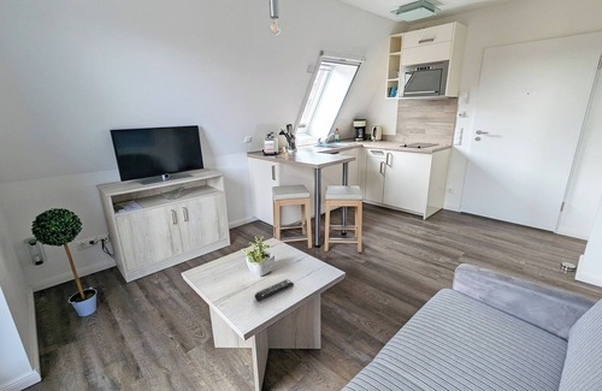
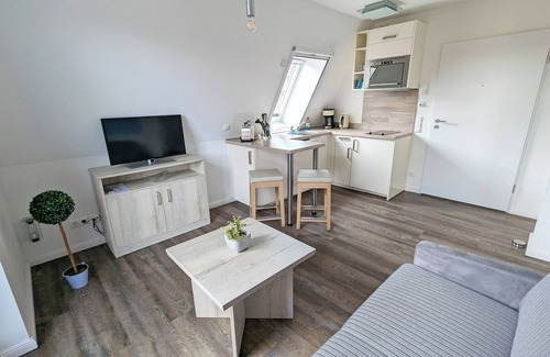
- remote control [254,278,295,302]
